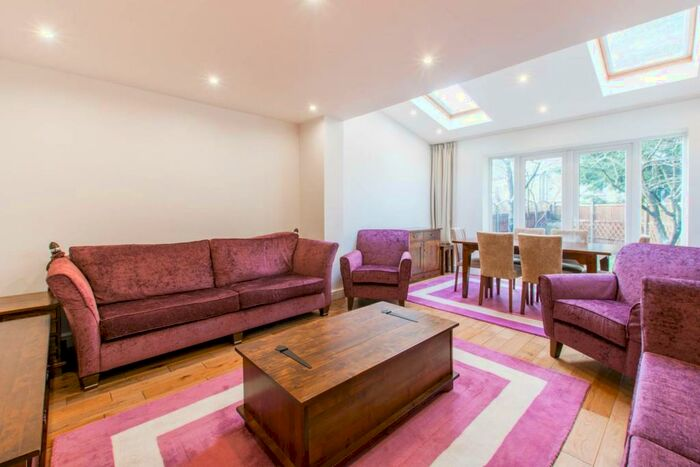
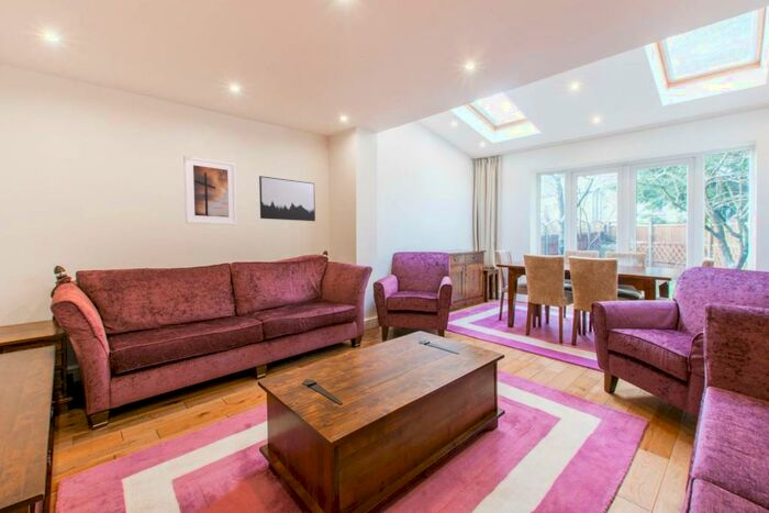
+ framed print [182,155,238,226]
+ wall art [258,175,316,222]
